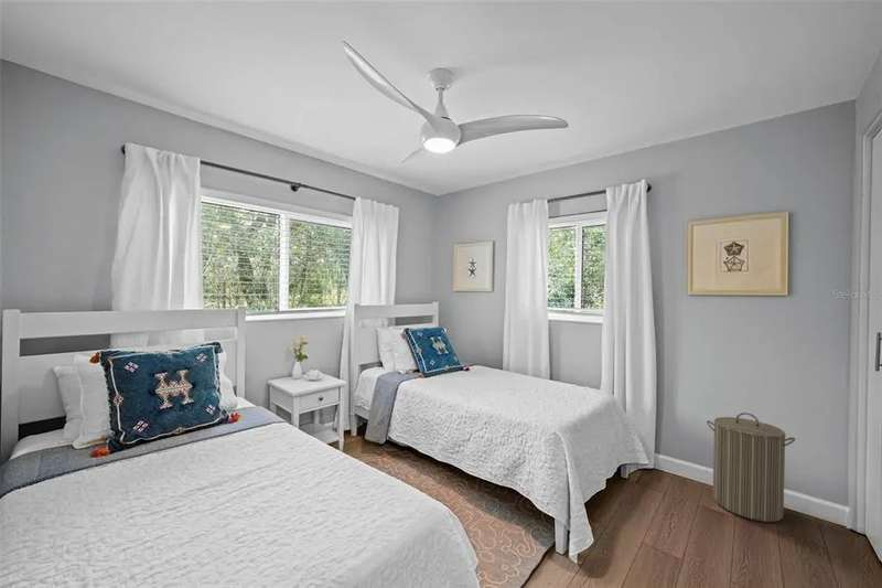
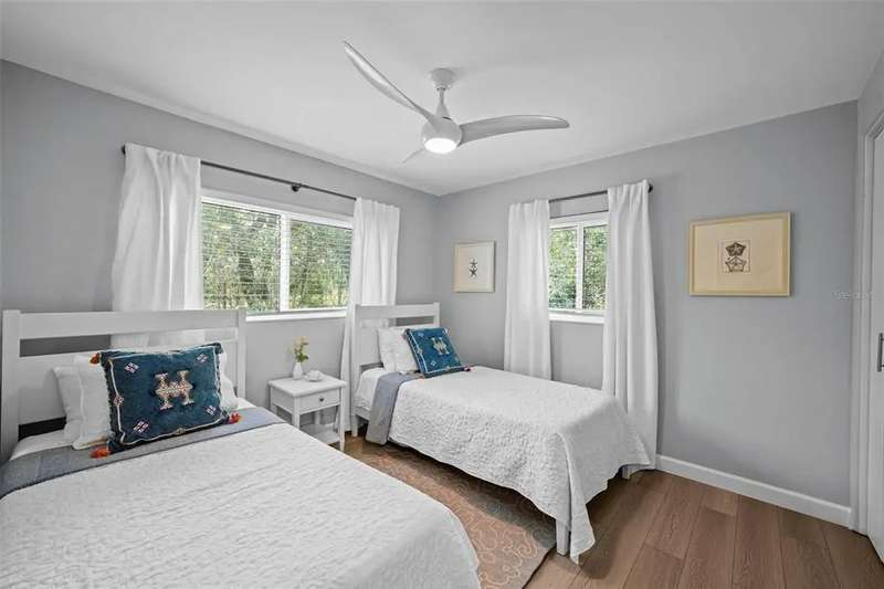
- laundry hamper [706,411,796,523]
